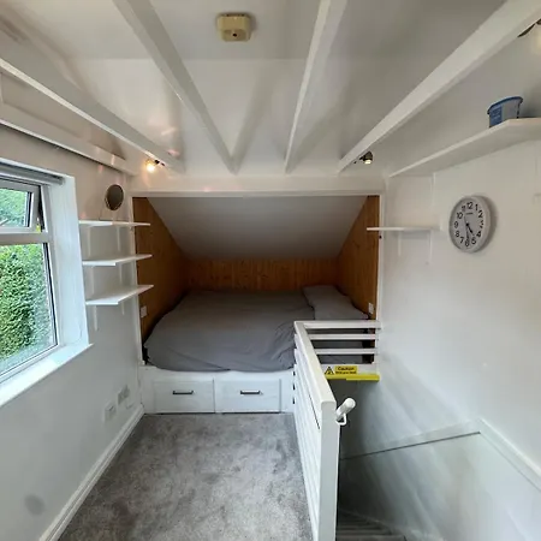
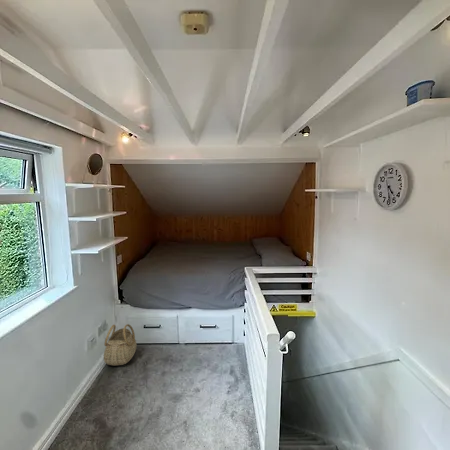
+ basket [103,323,138,366]
